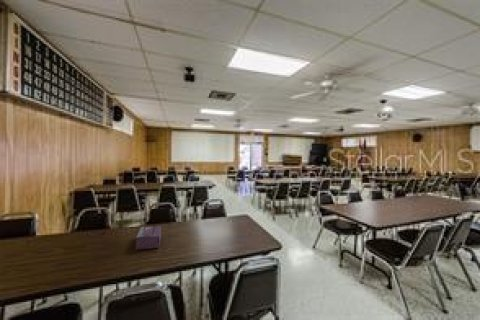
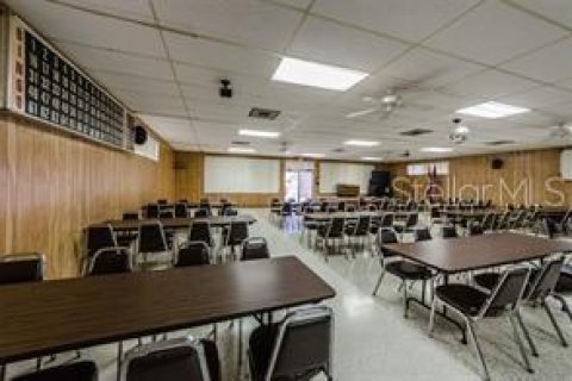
- tissue box [135,225,162,251]
